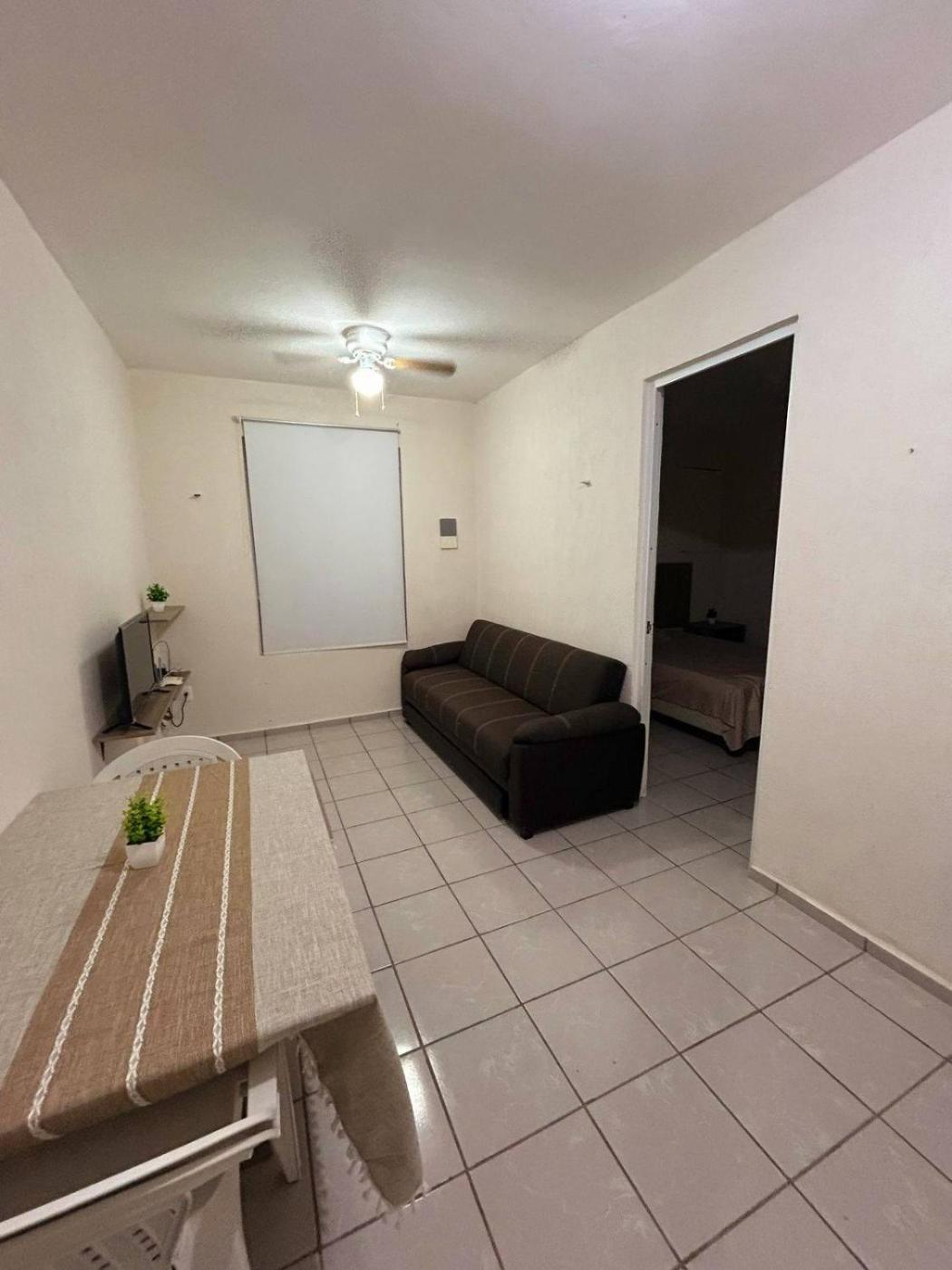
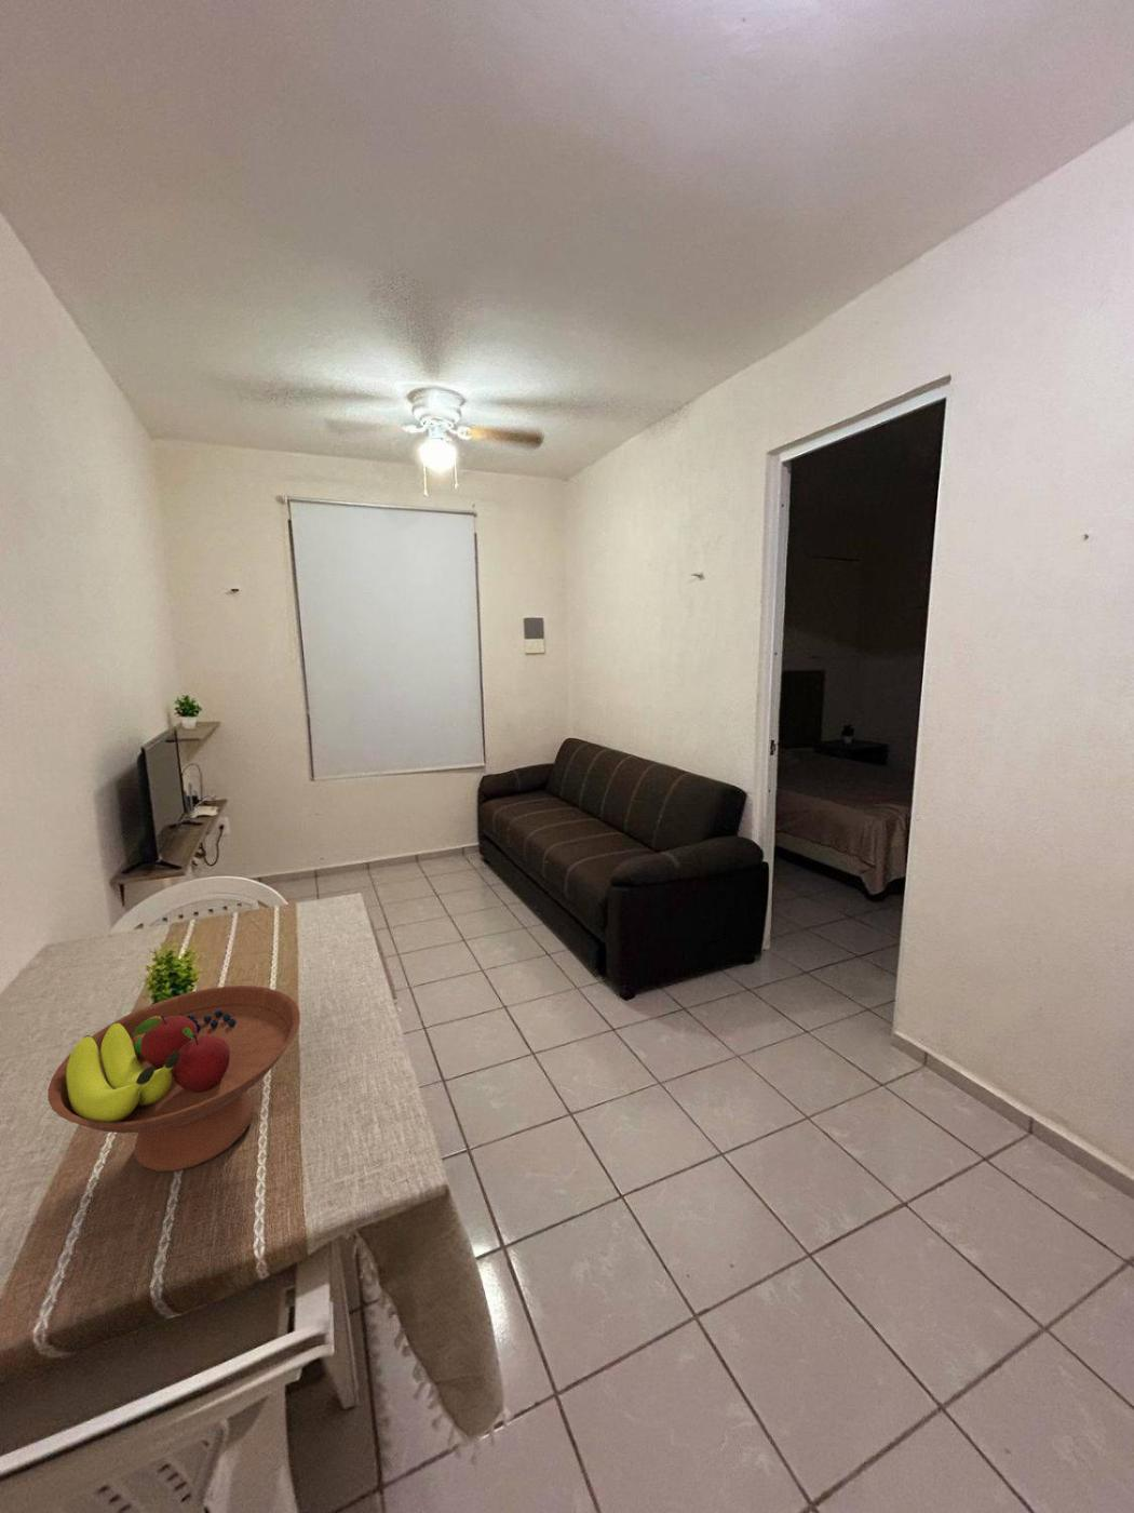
+ fruit bowl [46,984,301,1172]
